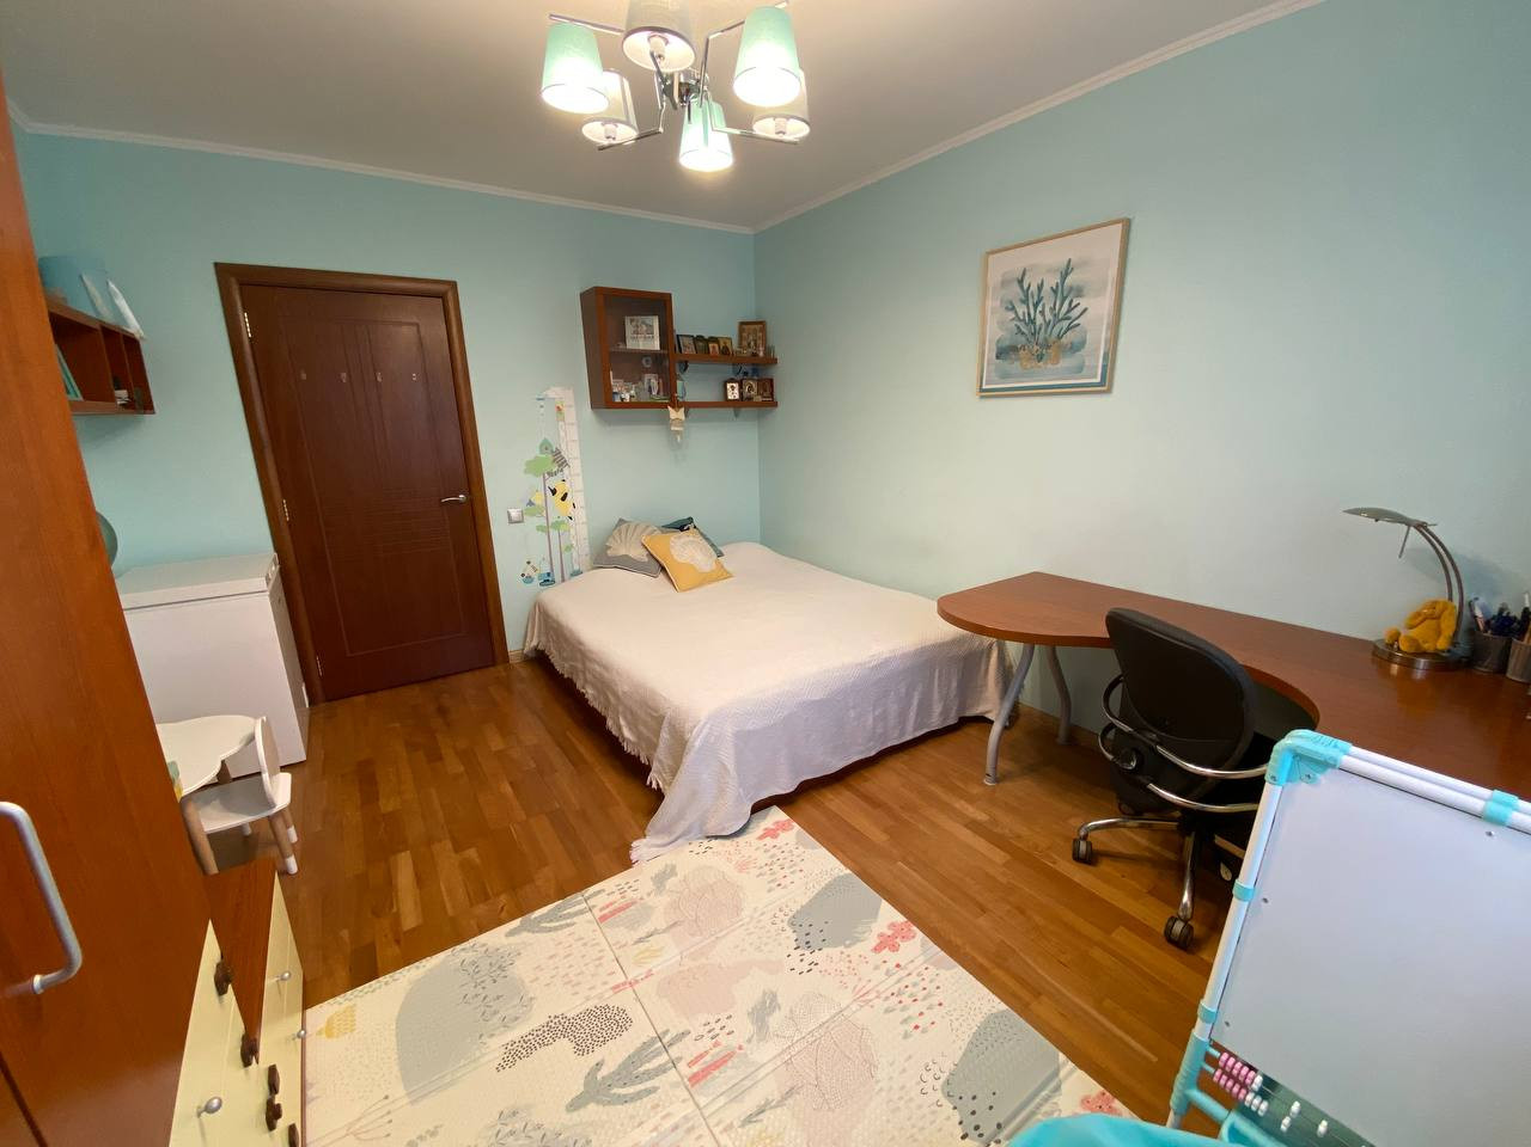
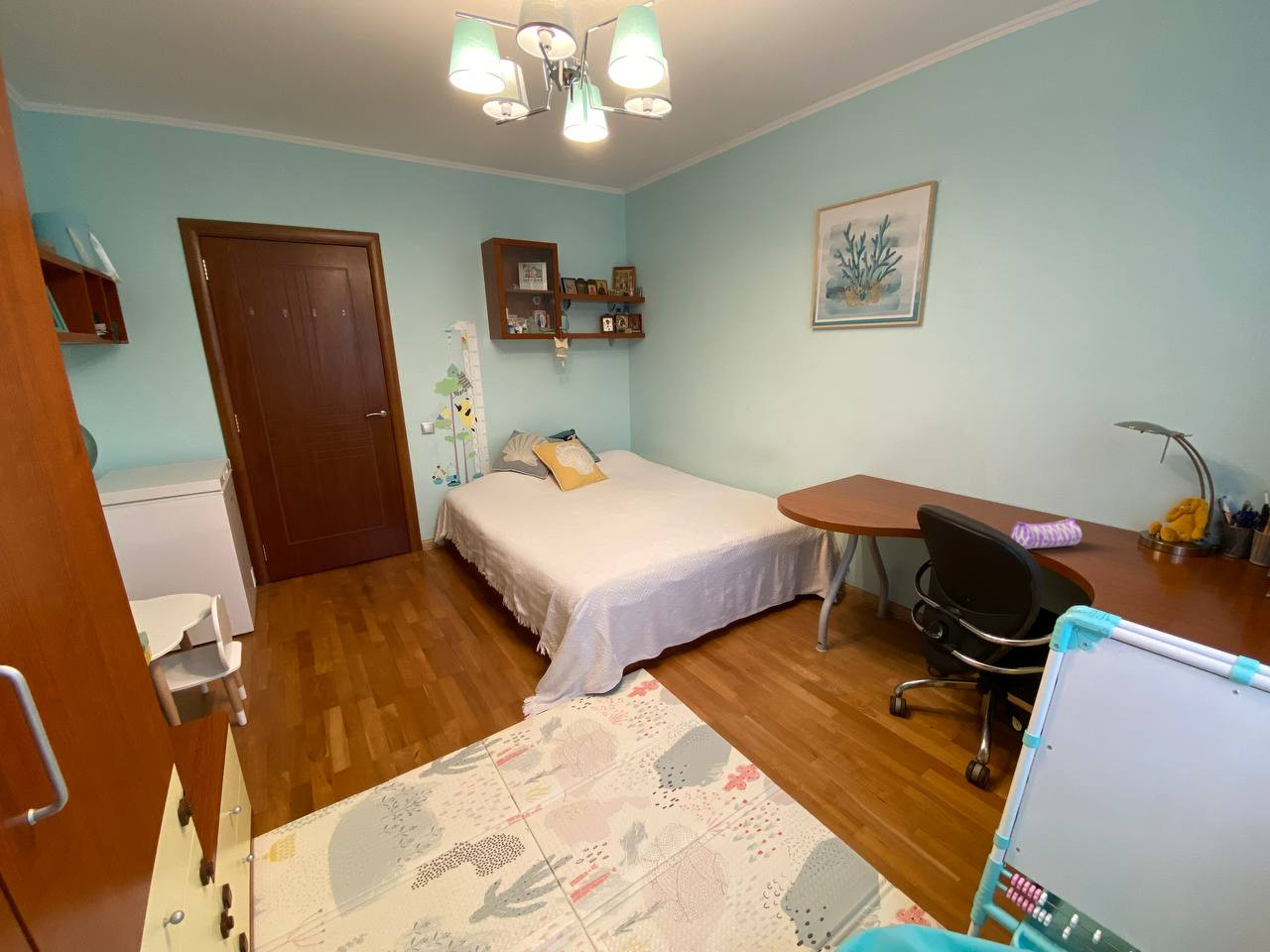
+ pencil case [1010,517,1083,549]
